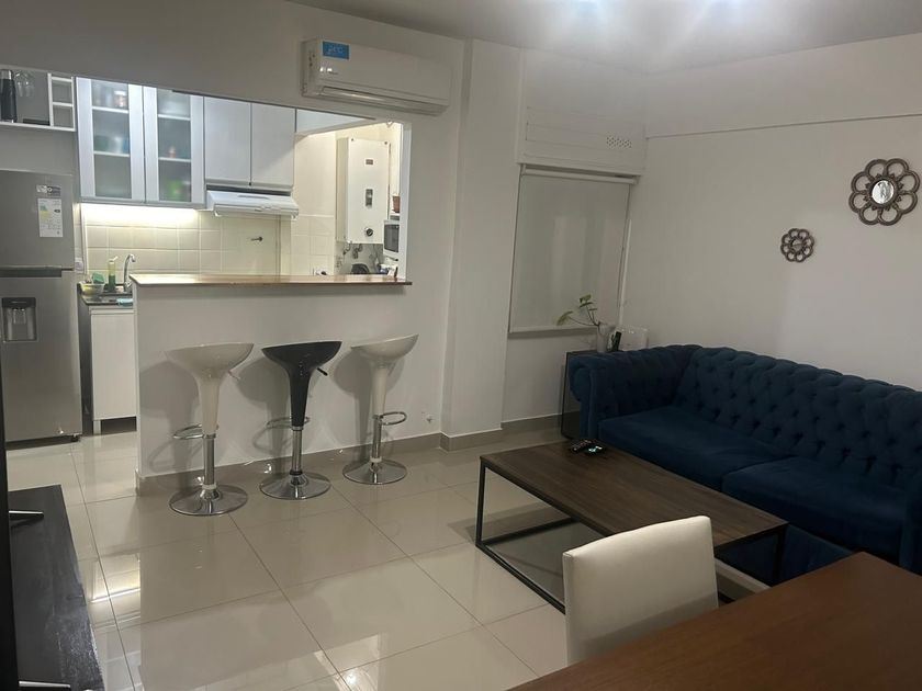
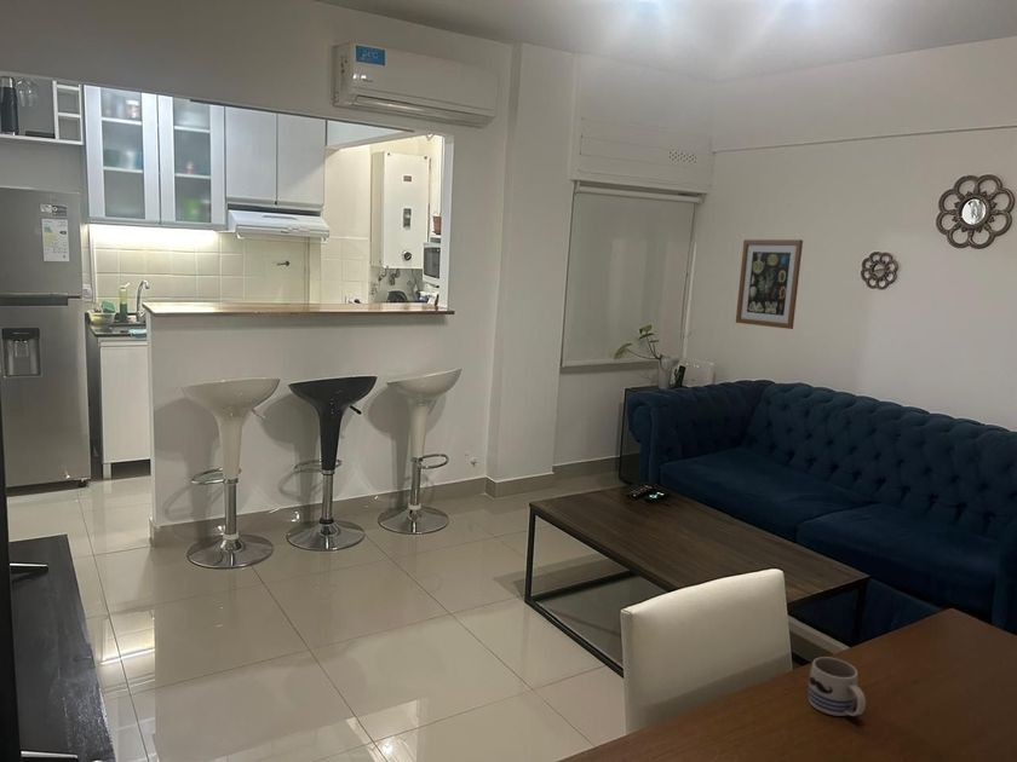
+ wall art [735,238,804,330]
+ mug [808,656,867,717]
